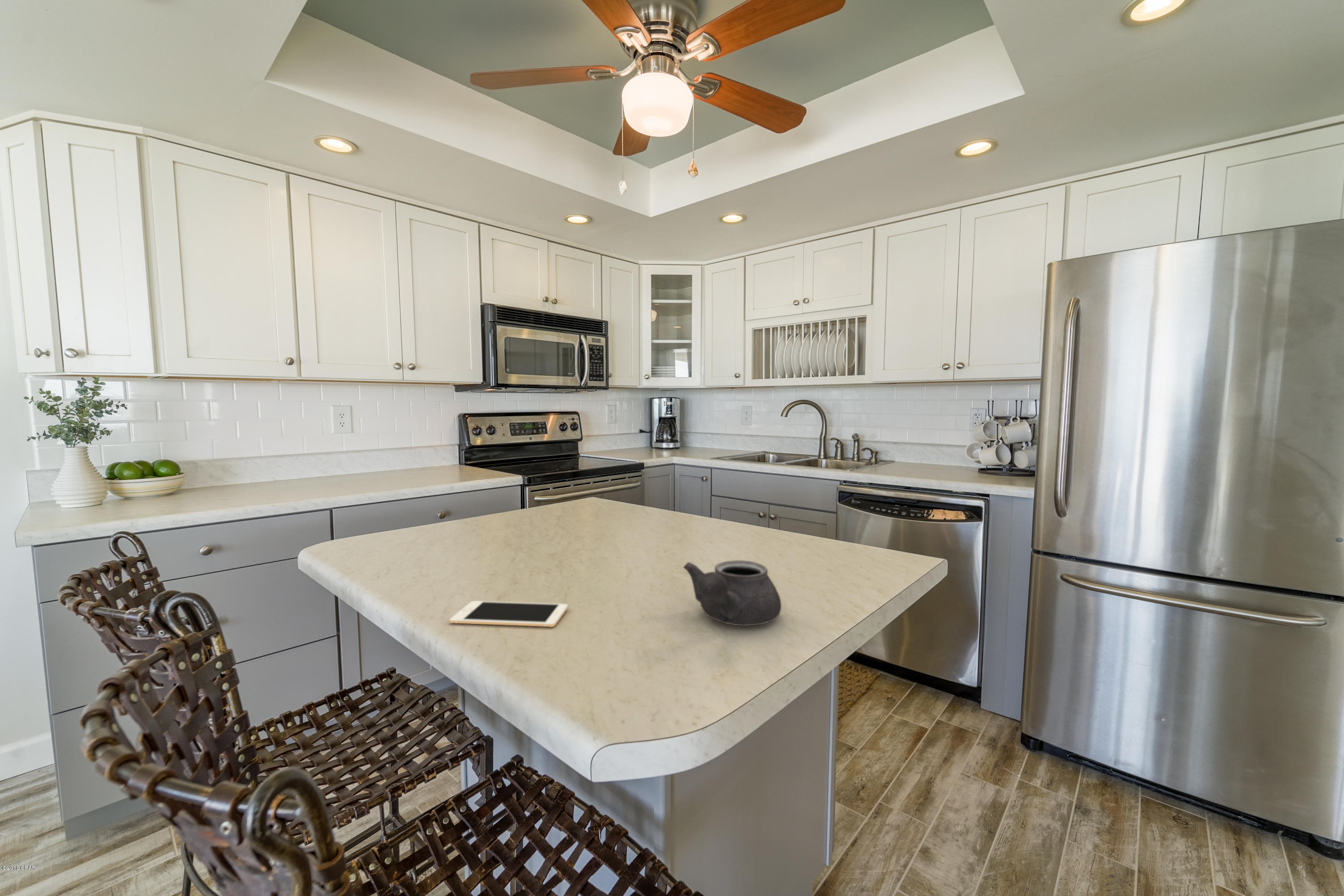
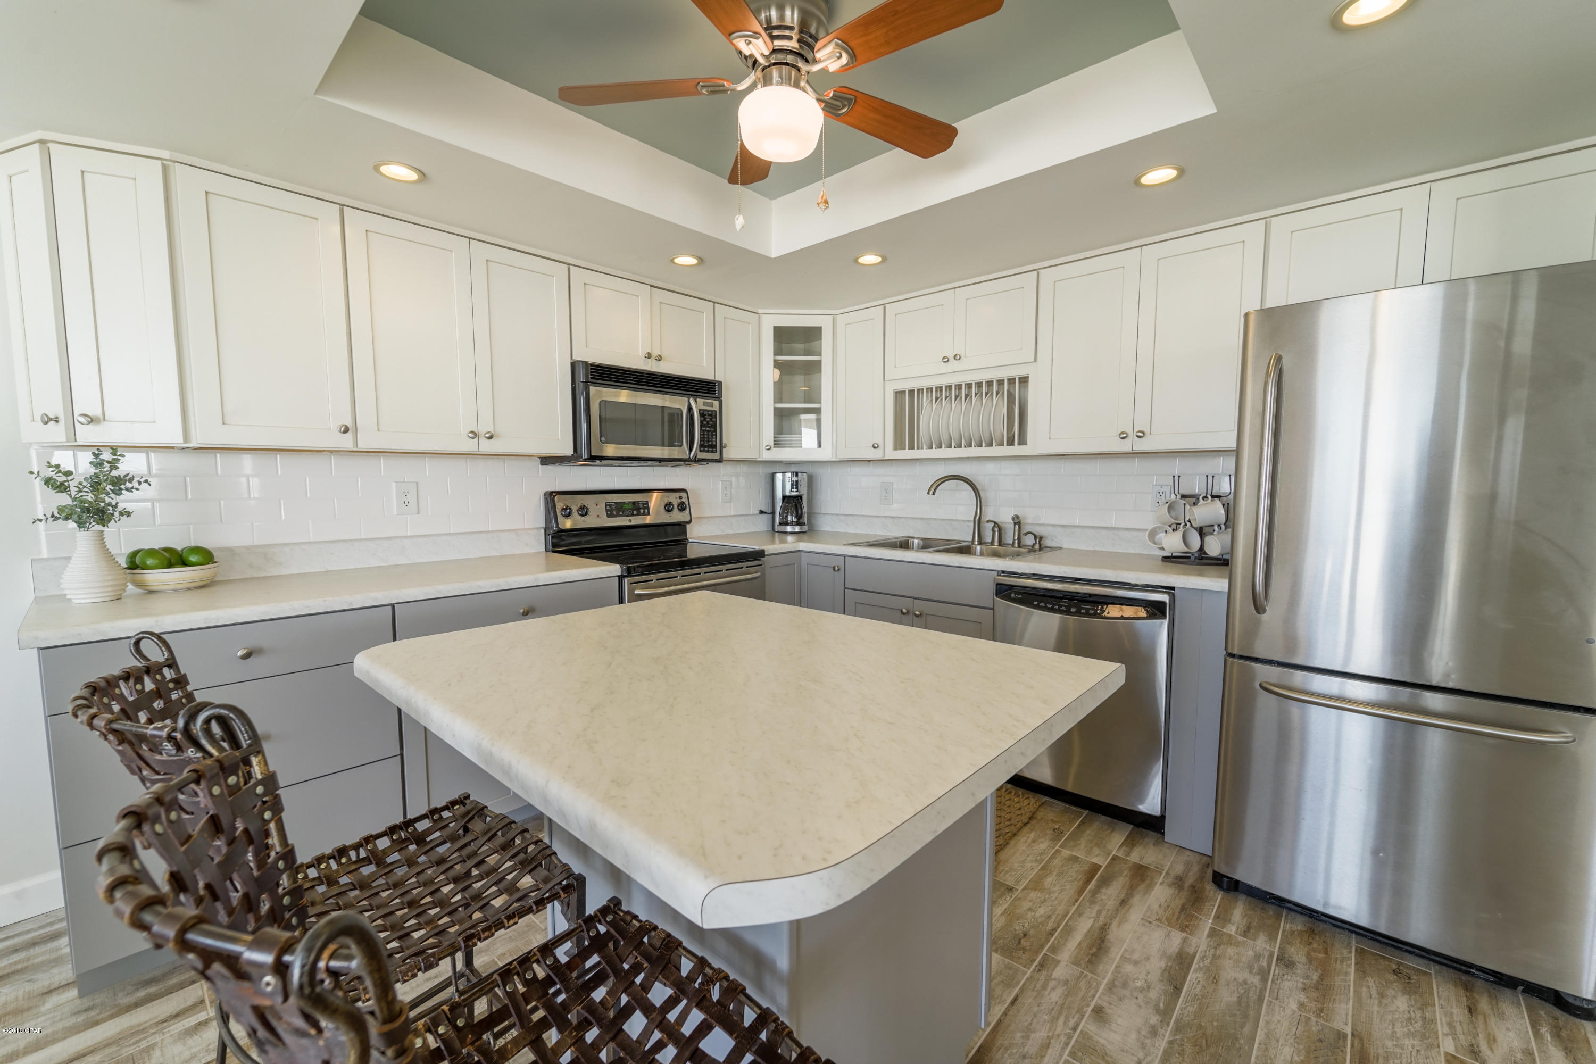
- cell phone [449,600,568,628]
- teapot [683,560,782,626]
